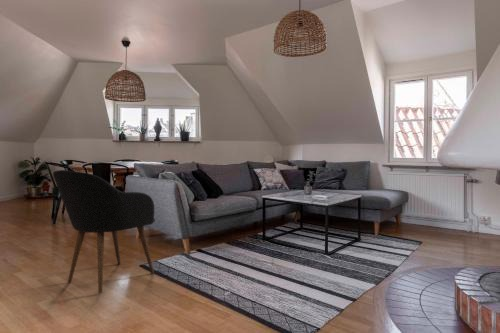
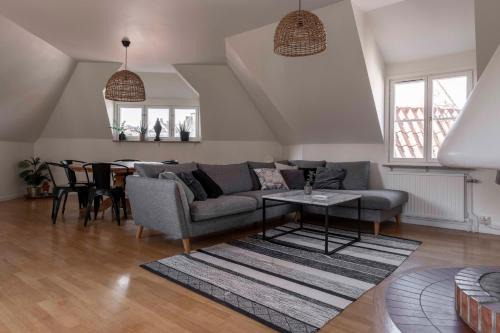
- armchair [52,169,156,294]
